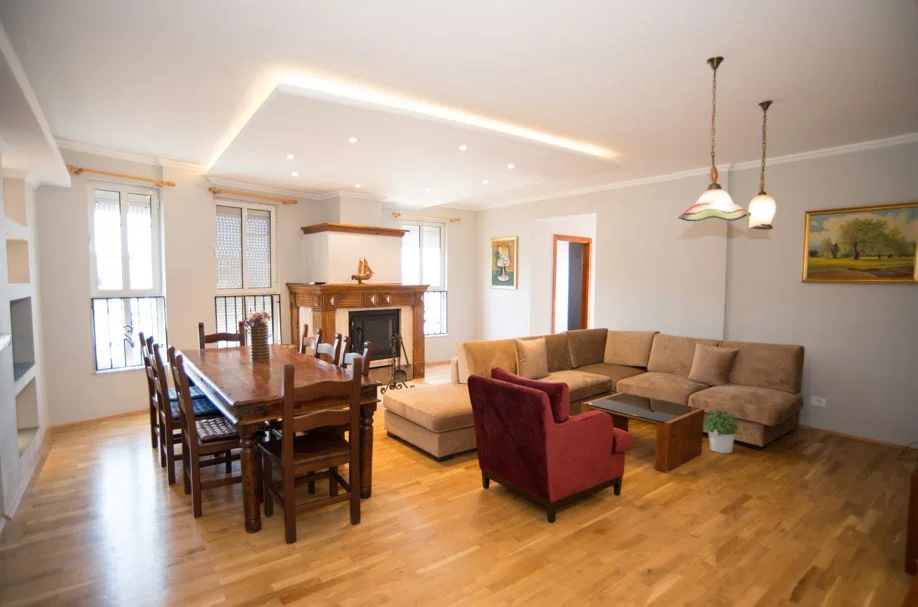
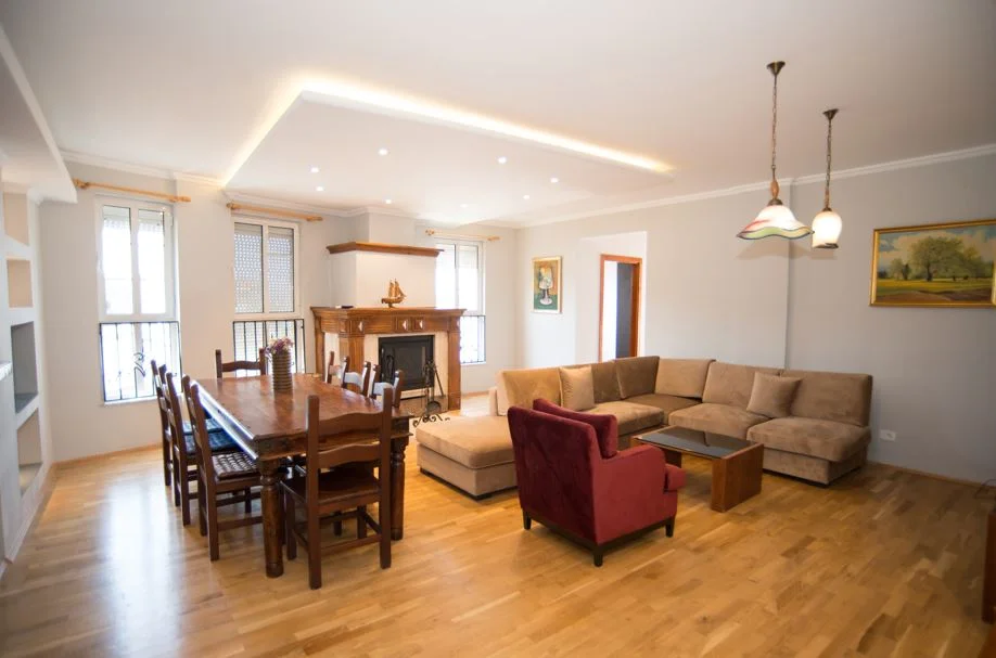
- potted plant [702,409,740,454]
